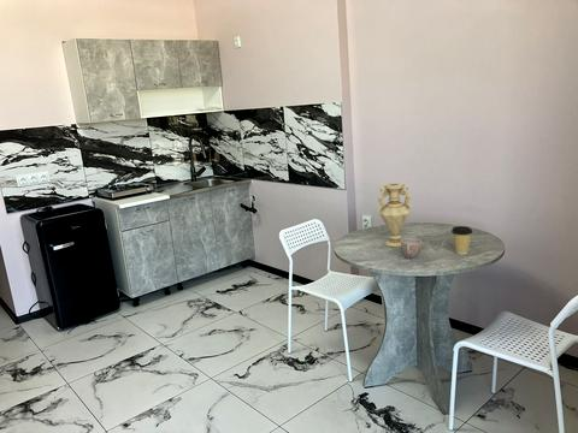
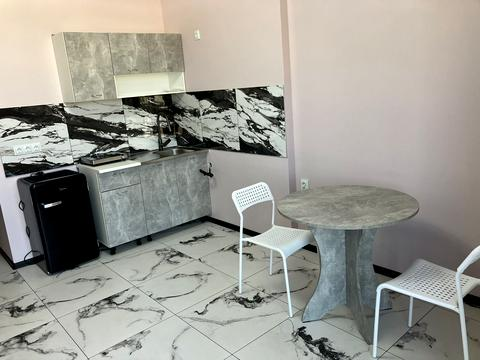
- coffee cup [450,225,473,256]
- vase [377,182,413,248]
- cup [400,237,424,259]
